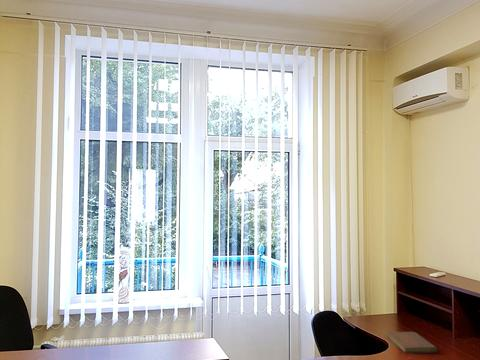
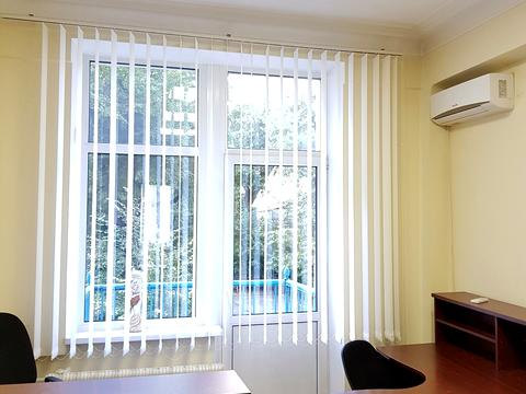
- notebook [386,331,438,354]
